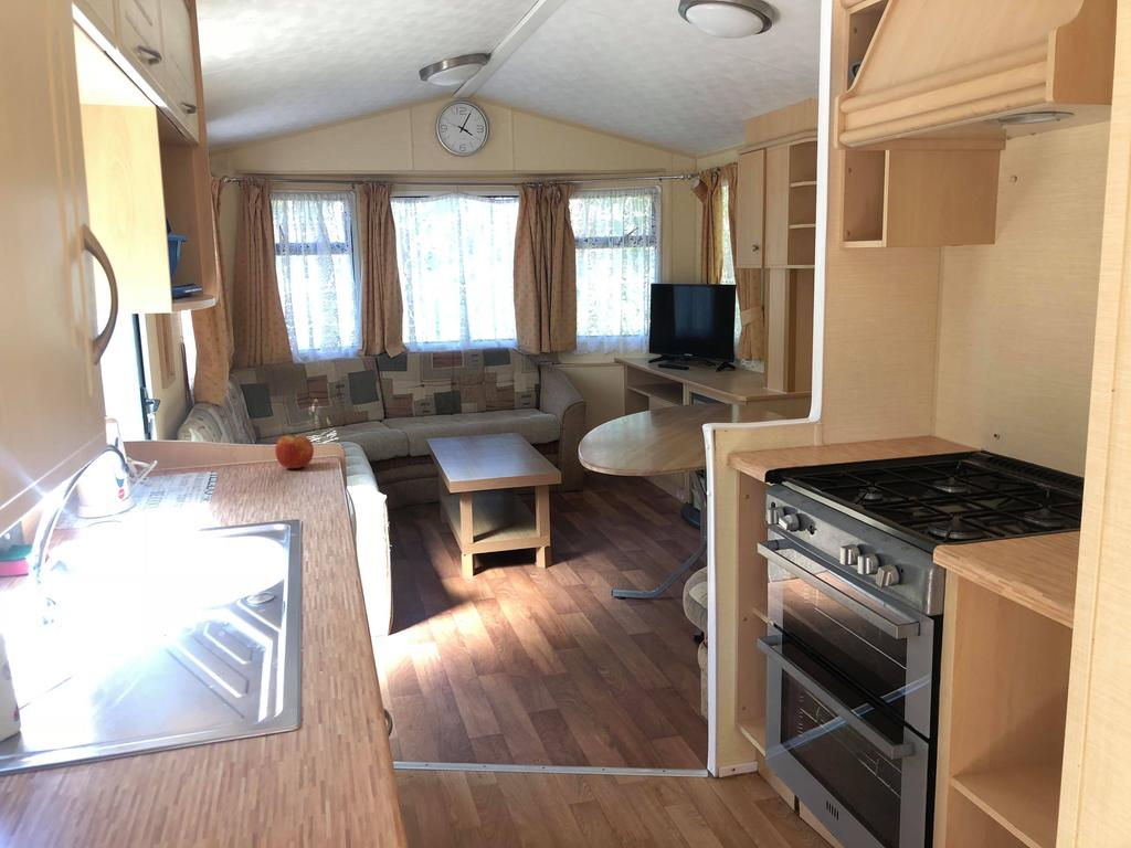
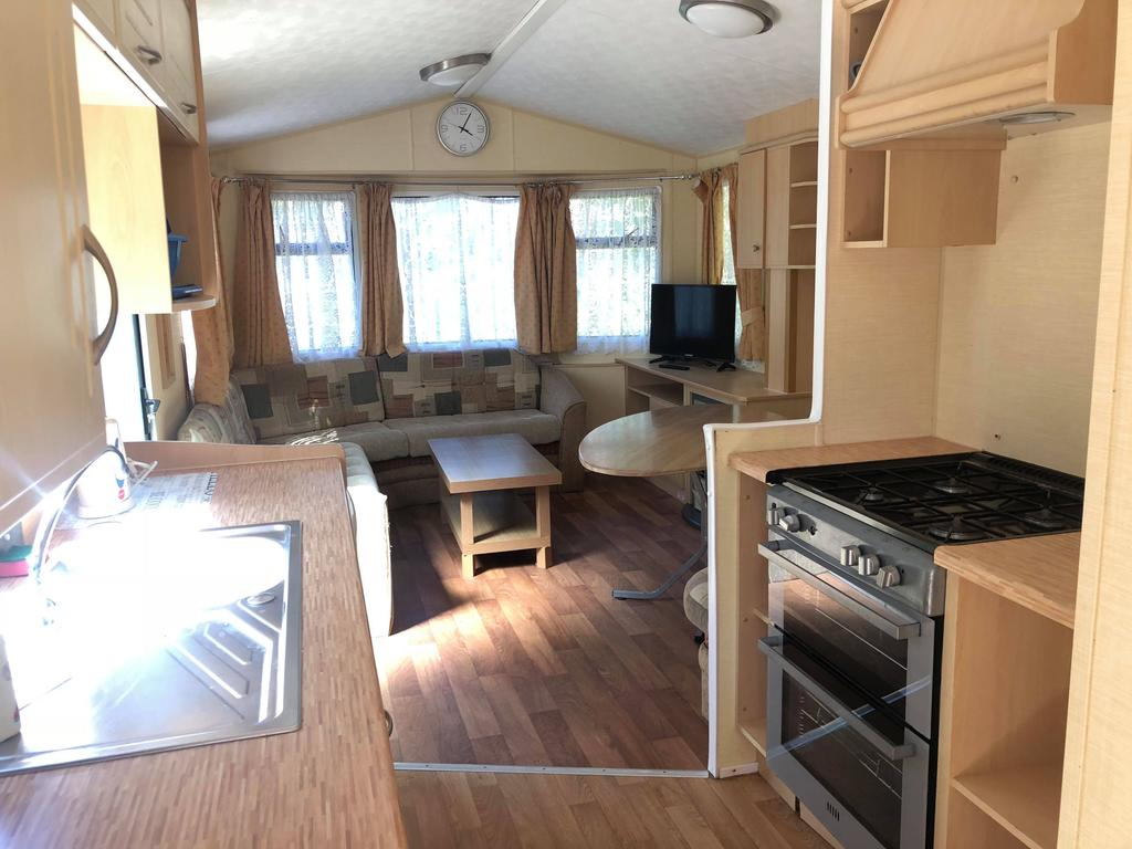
- apple [274,432,315,469]
